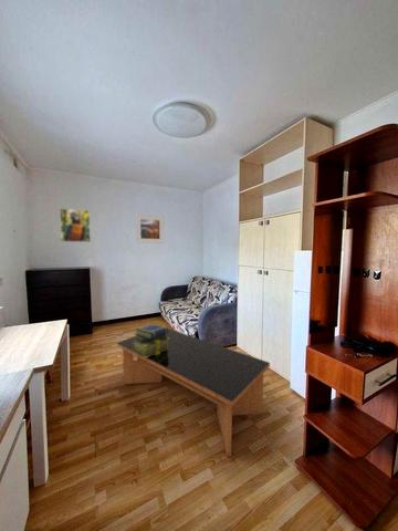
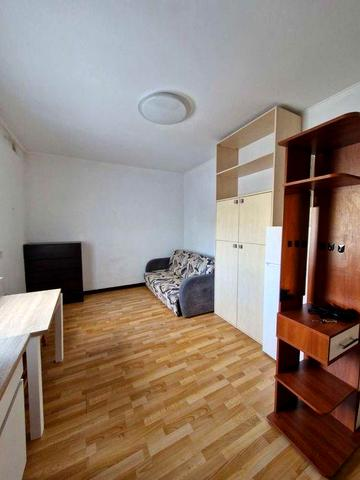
- coffee table [116,327,271,458]
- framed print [135,214,165,244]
- stack of books [132,323,170,357]
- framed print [59,207,92,243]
